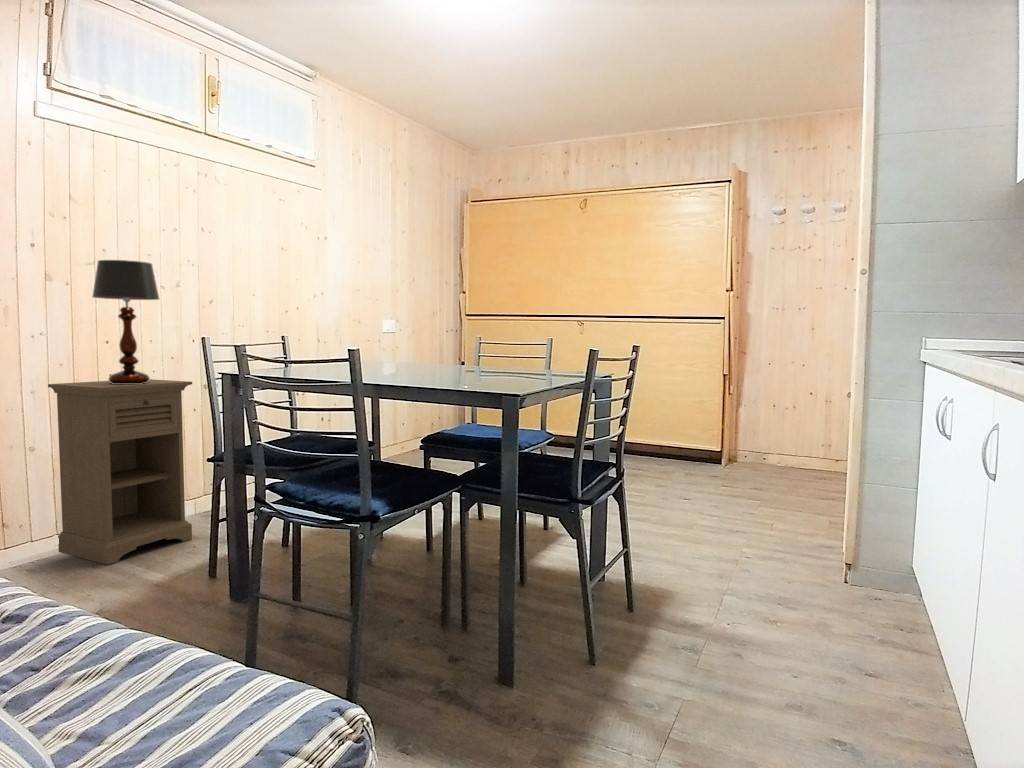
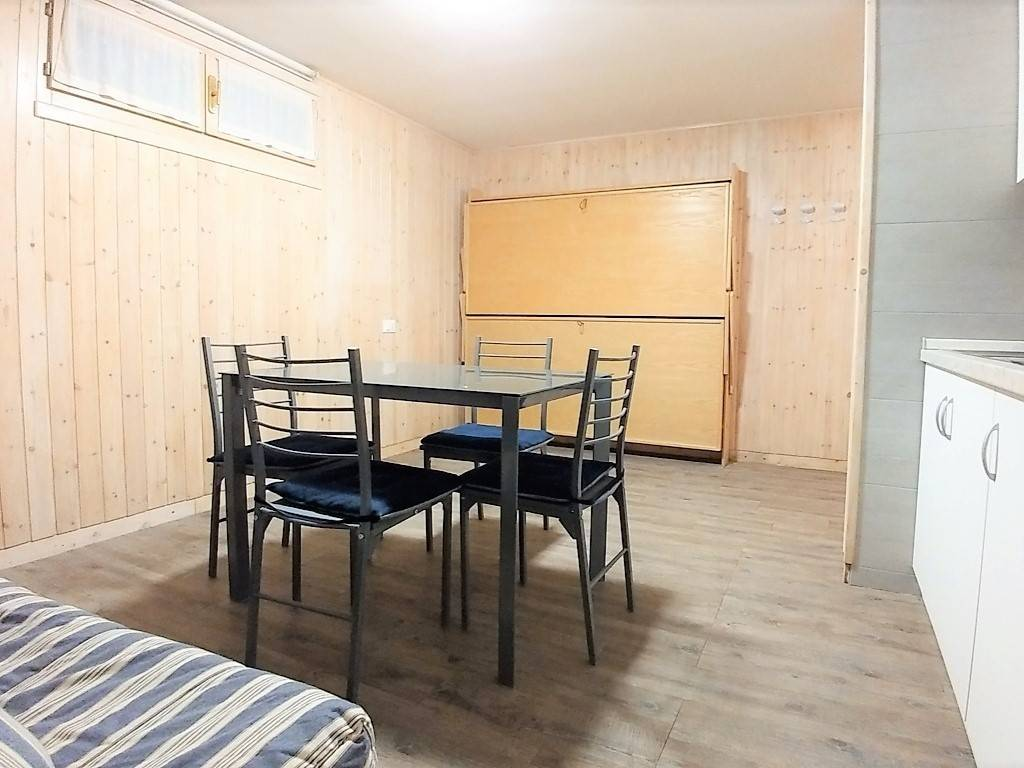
- nightstand [47,378,193,566]
- table lamp [91,259,160,384]
